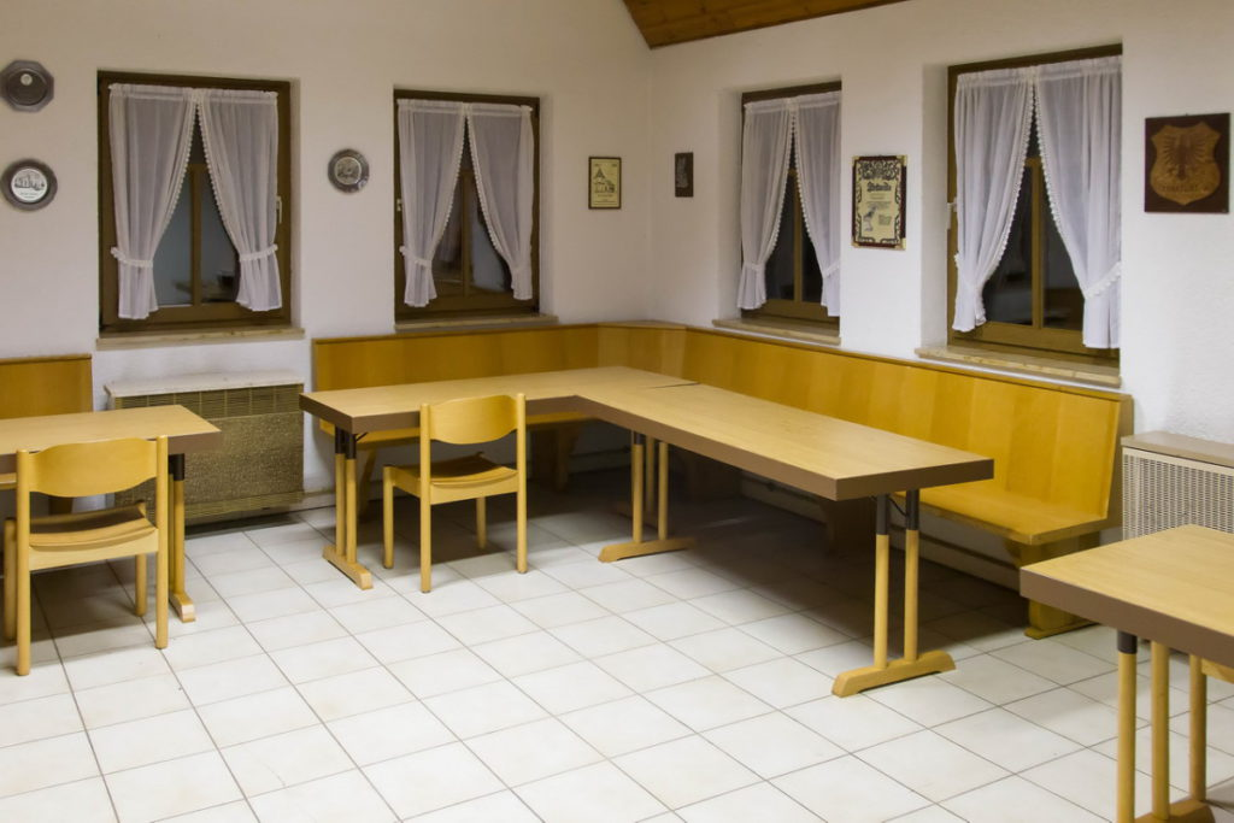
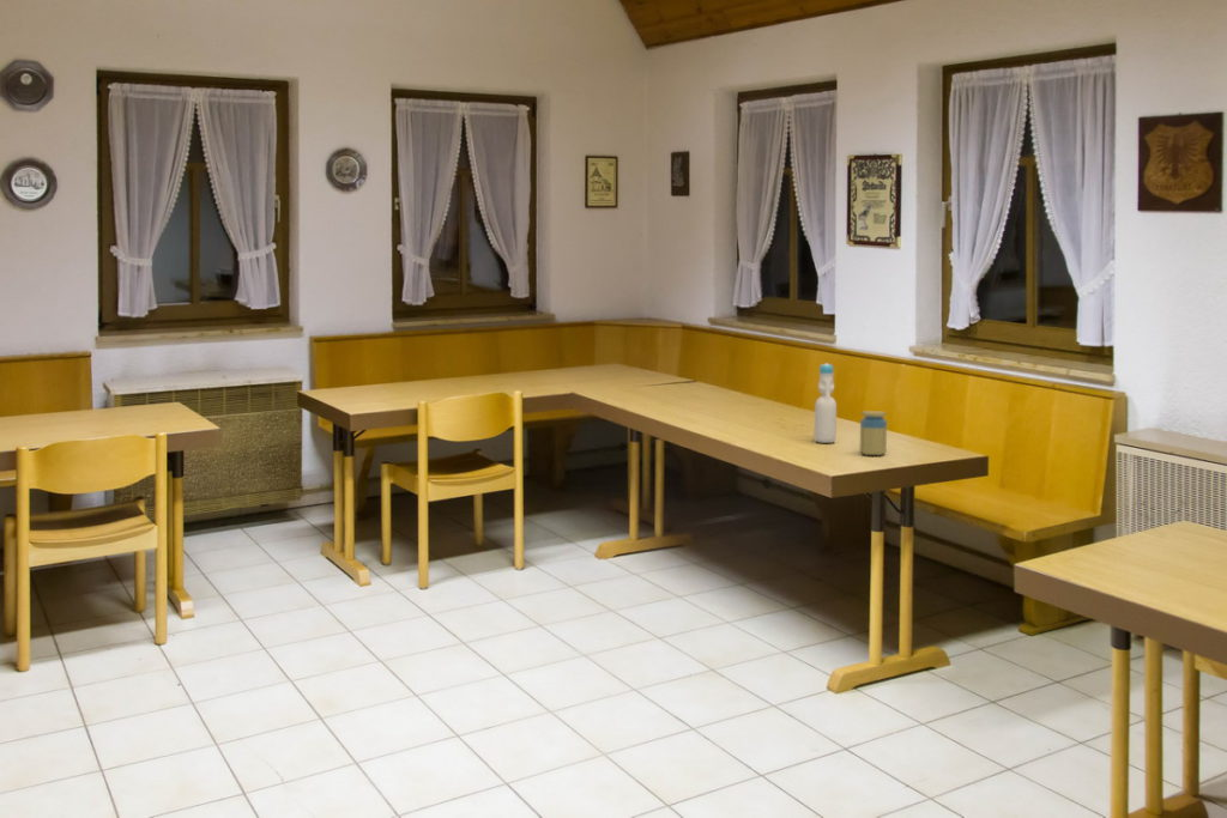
+ jar [859,410,888,456]
+ bottle [814,362,838,444]
